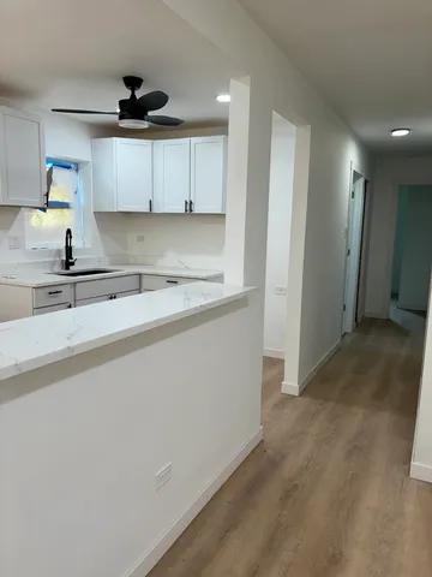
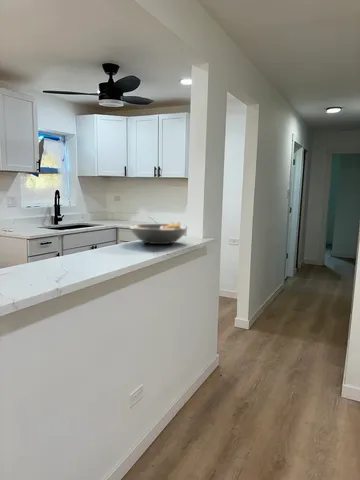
+ fruit bowl [129,221,189,245]
